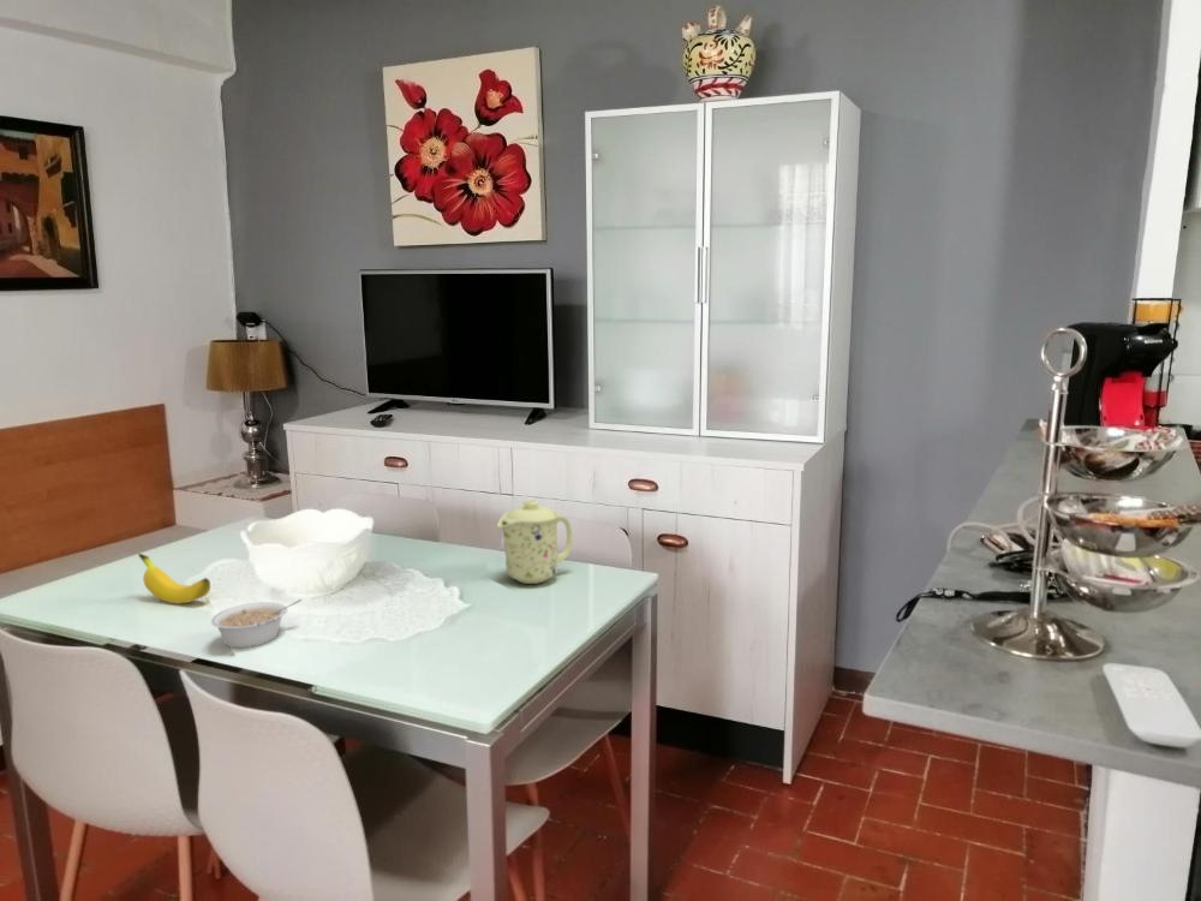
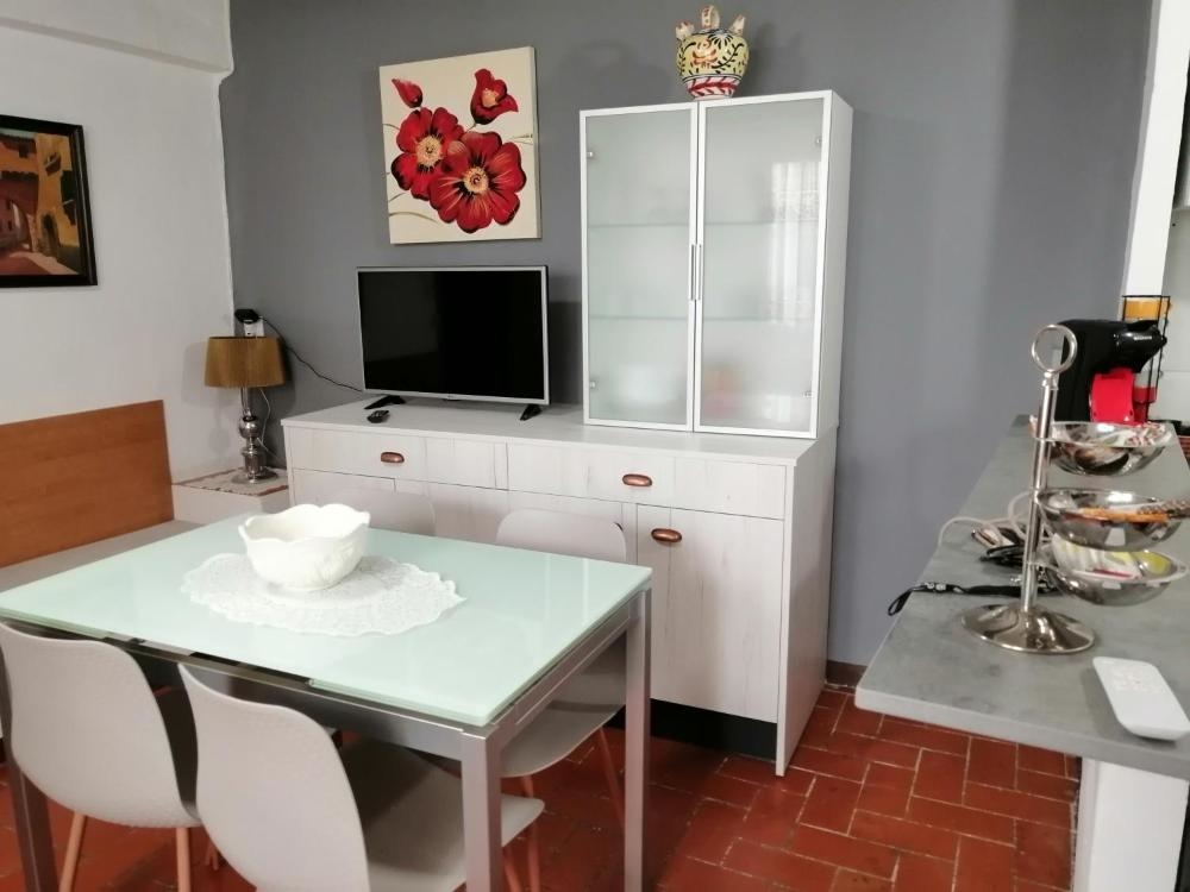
- banana [137,553,211,604]
- mug [496,499,574,585]
- legume [210,598,303,649]
